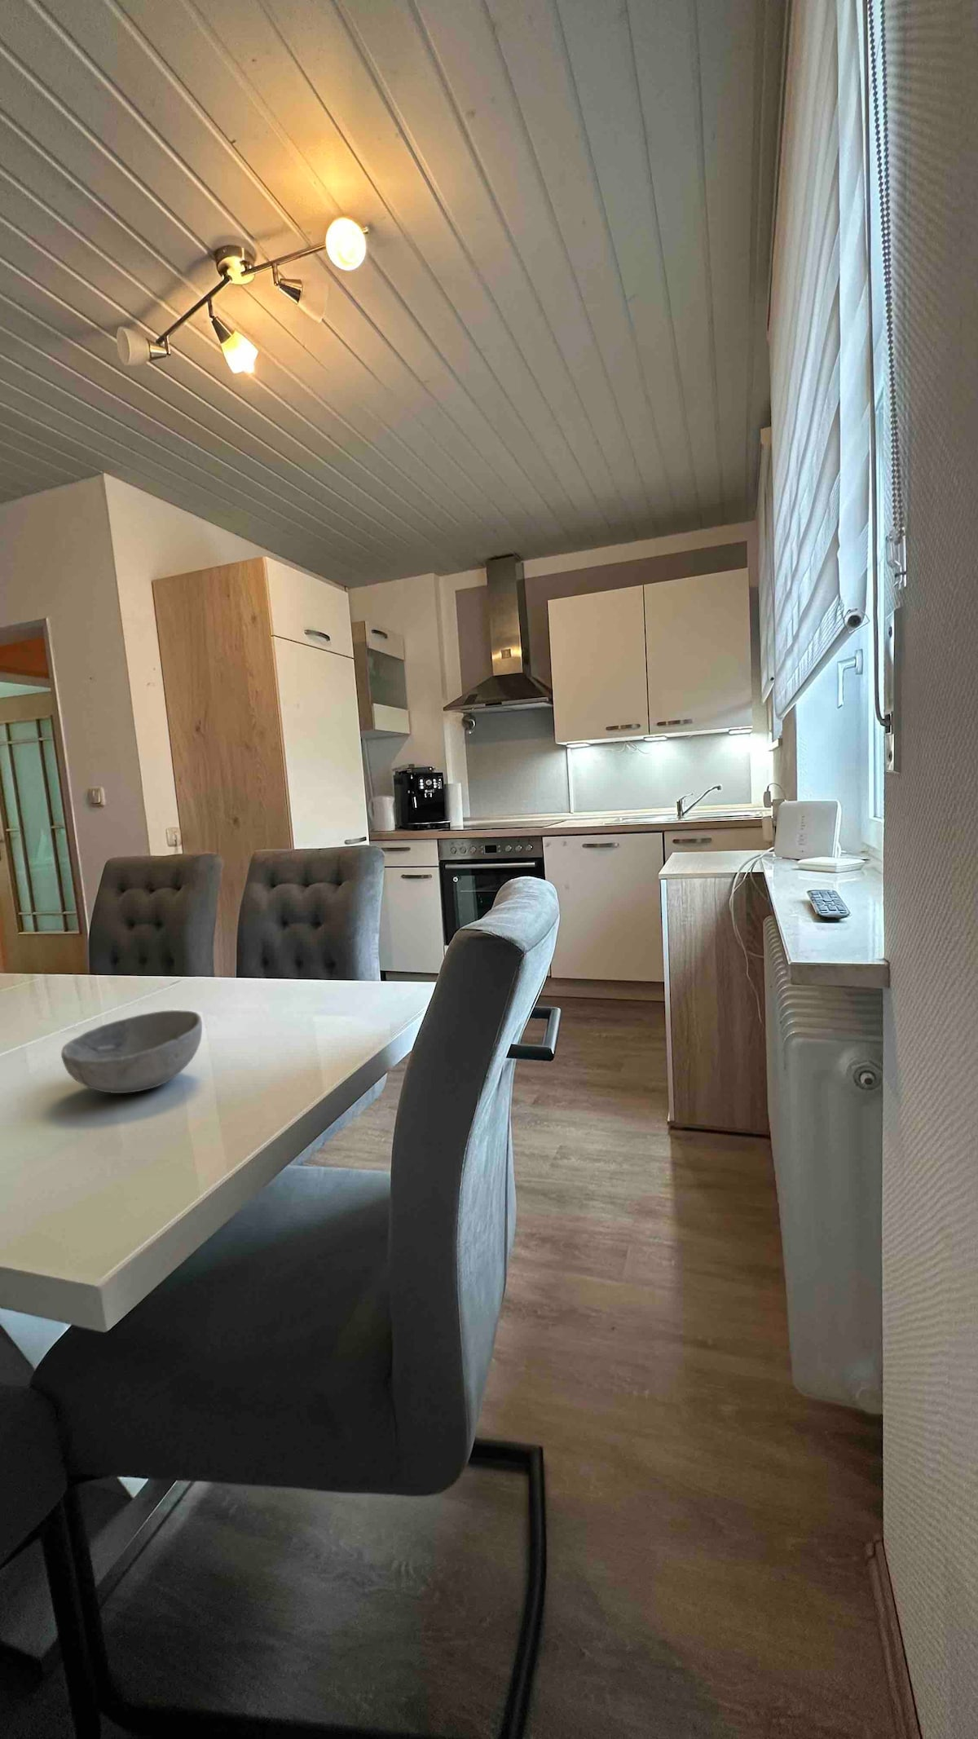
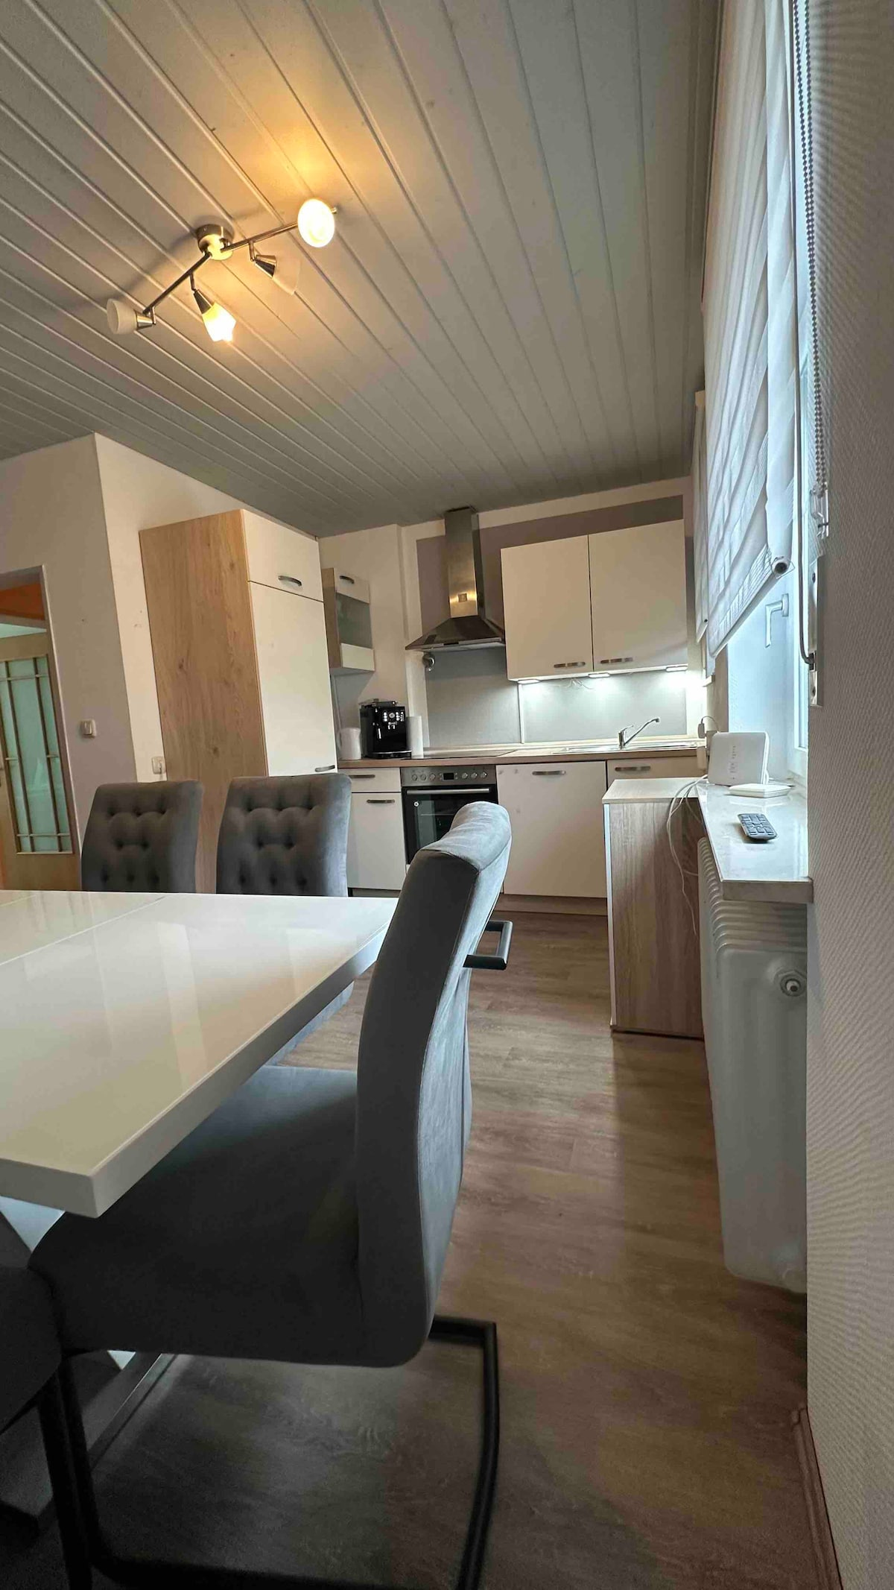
- bowl [61,1009,203,1094]
